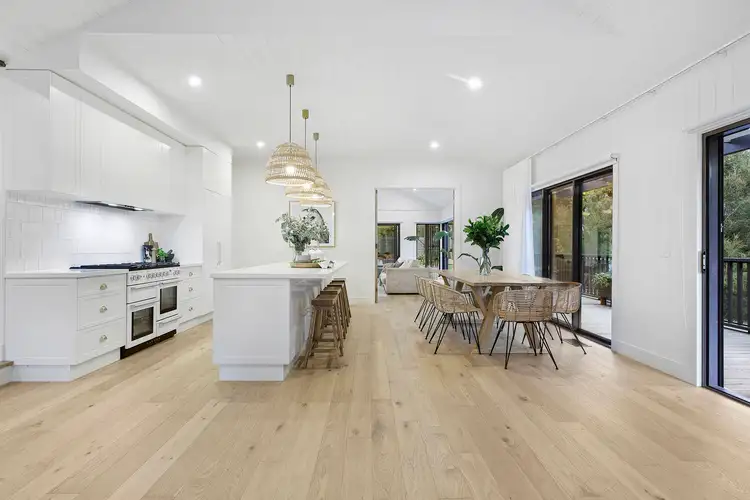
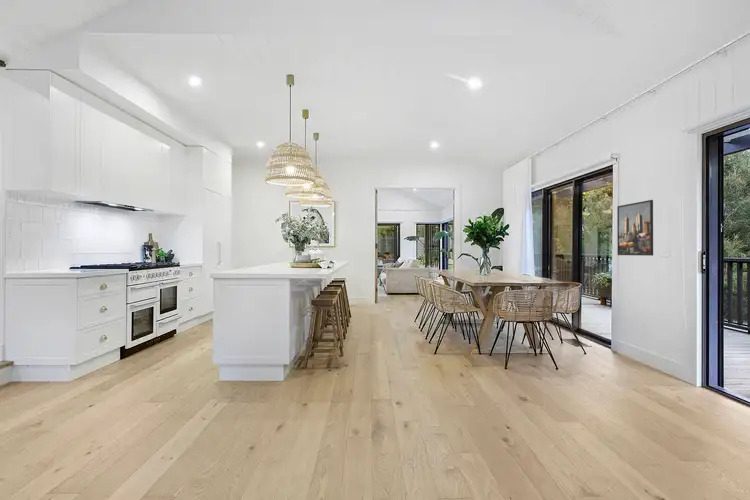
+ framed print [616,199,654,257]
